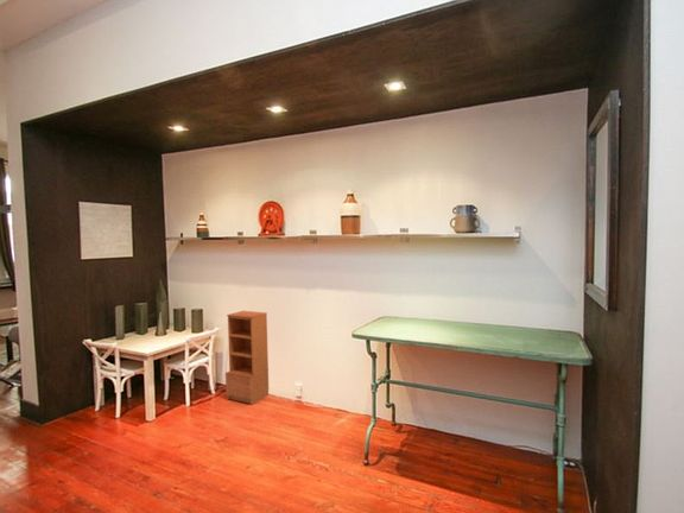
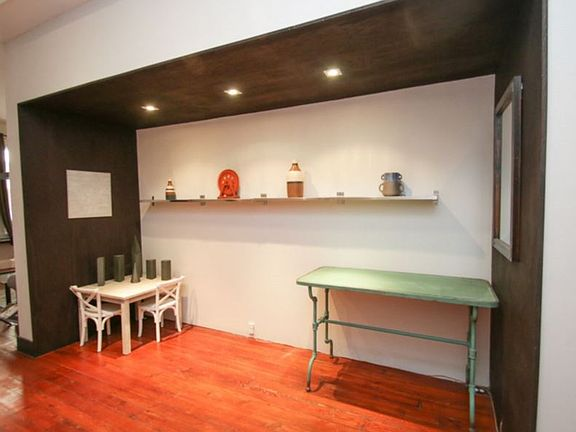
- bookcase [224,310,270,406]
